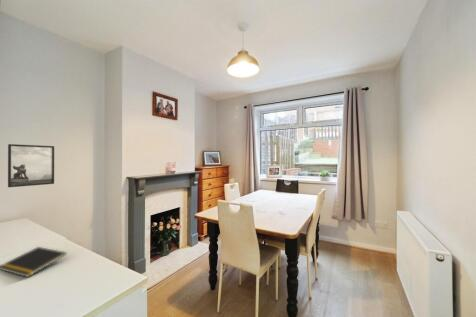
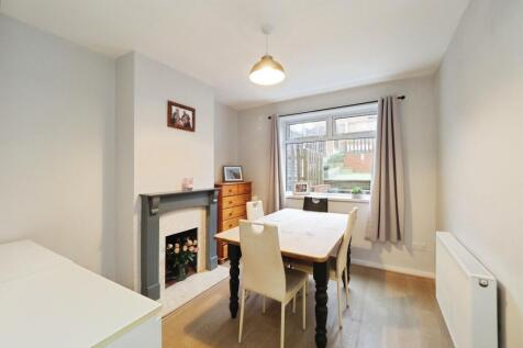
- notepad [0,246,68,278]
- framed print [7,143,55,188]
